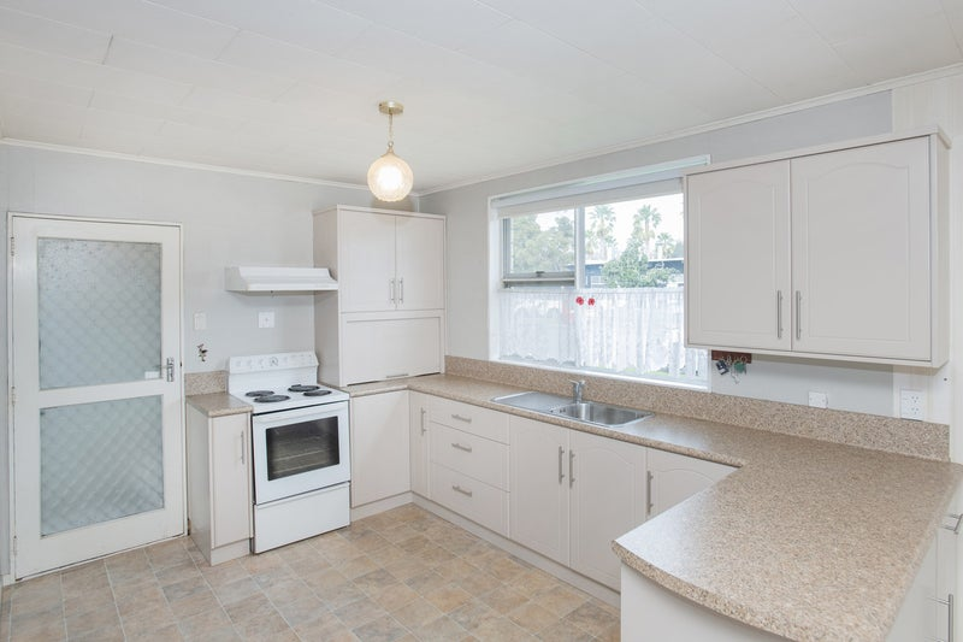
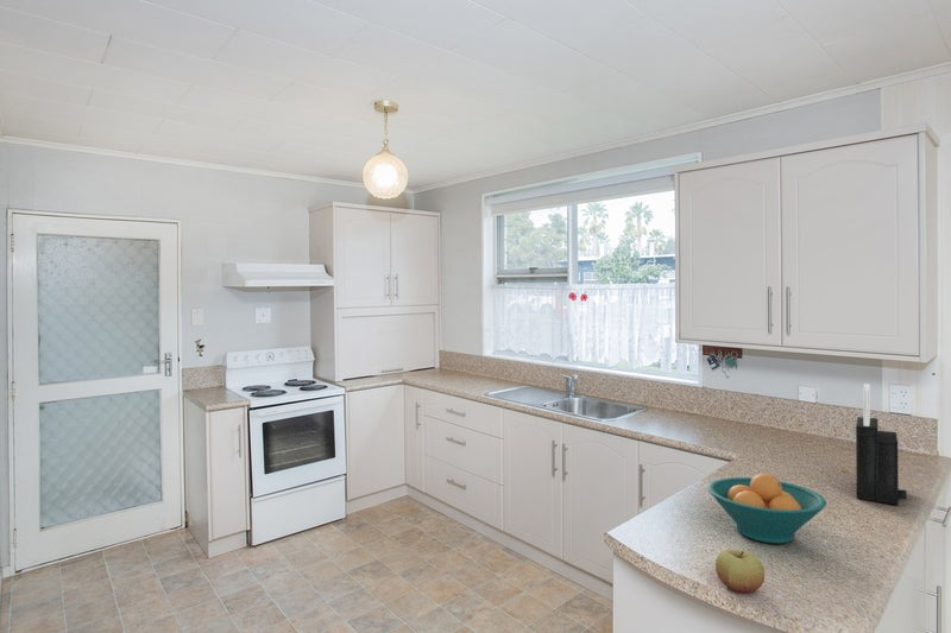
+ knife block [855,382,908,506]
+ fruit bowl [707,473,827,545]
+ apple [714,547,766,594]
